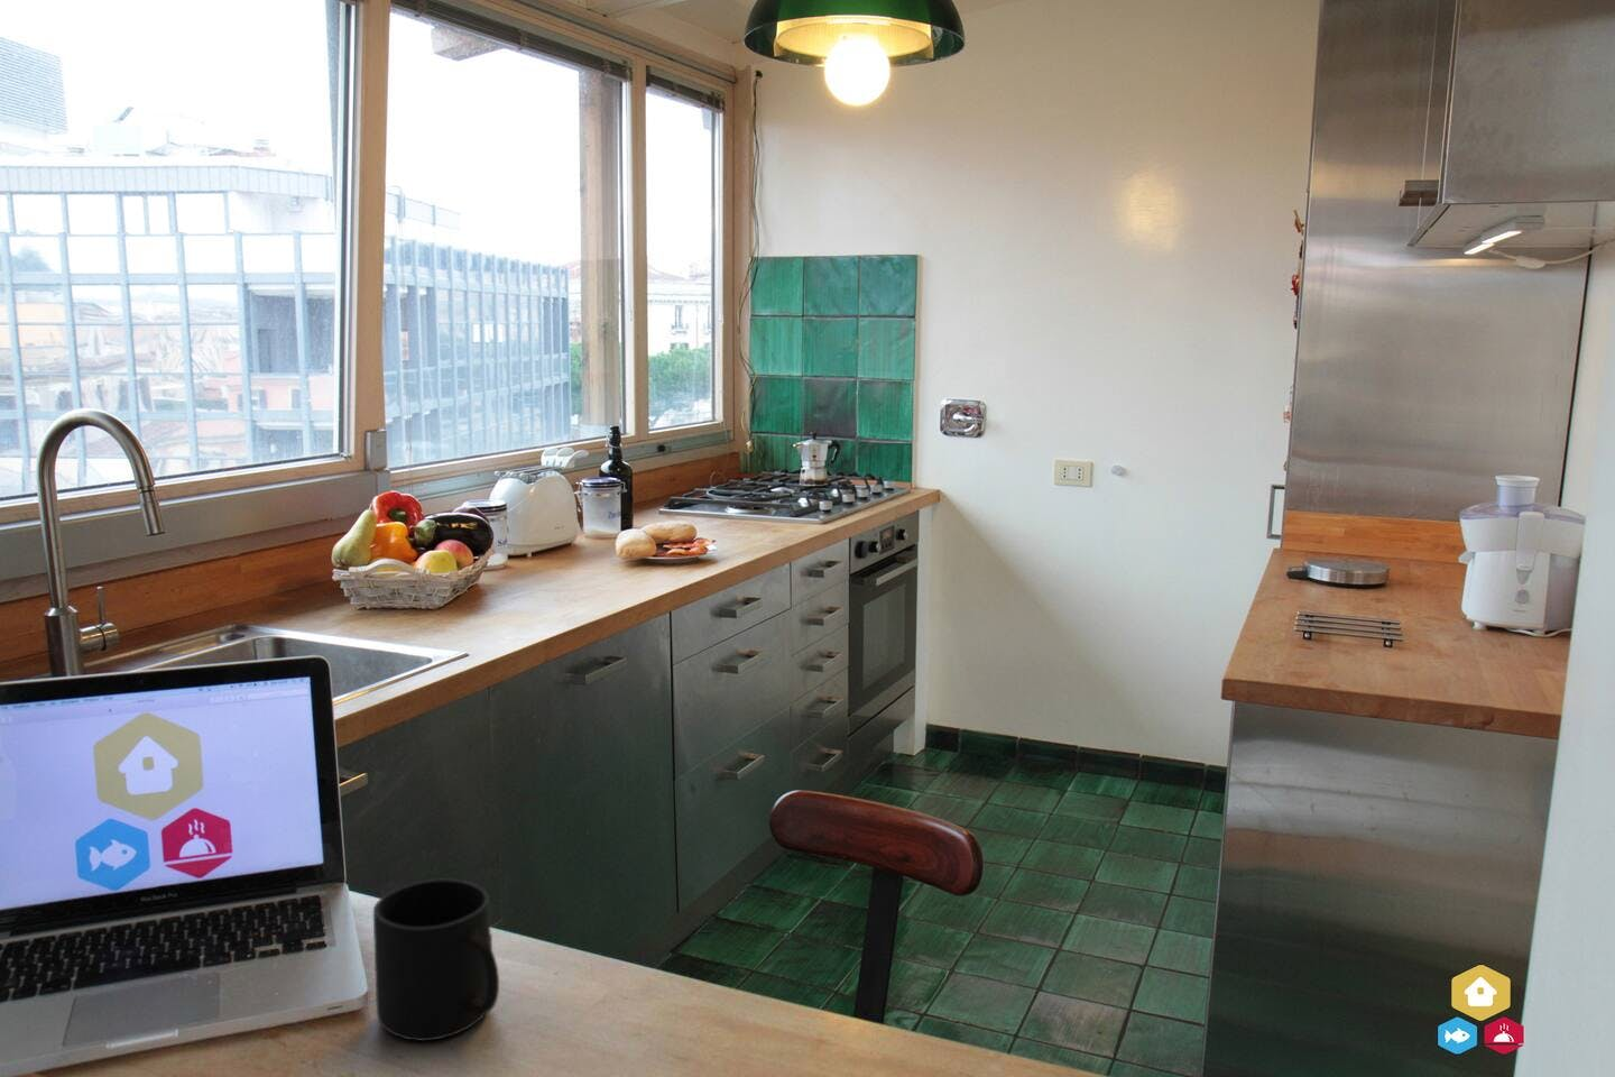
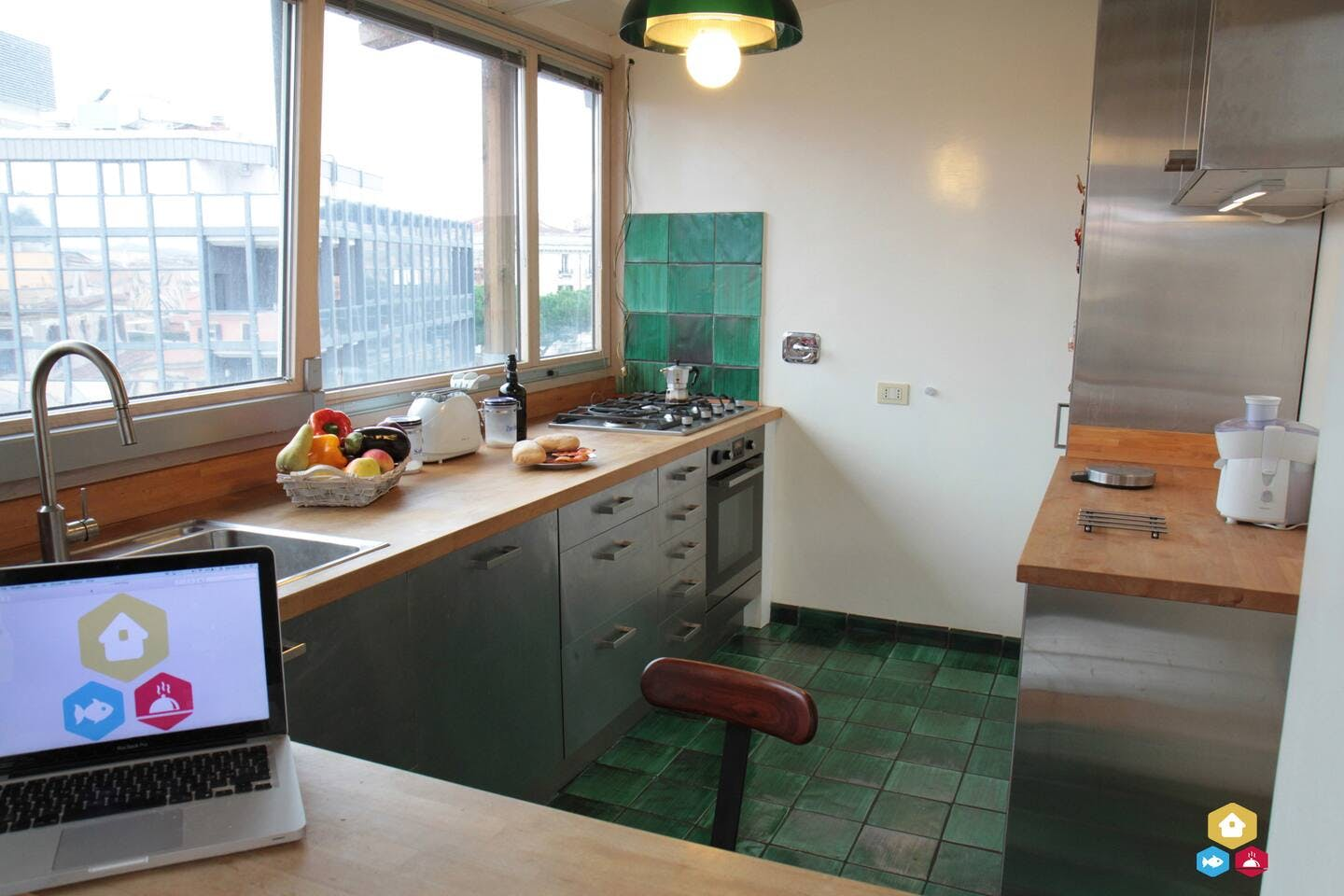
- mug [373,879,500,1042]
